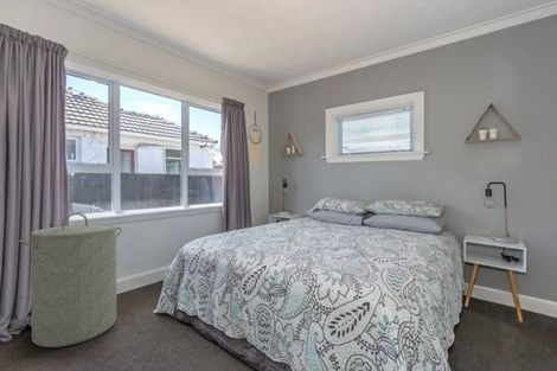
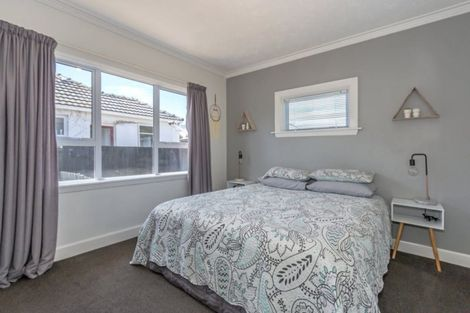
- laundry hamper [18,212,123,348]
